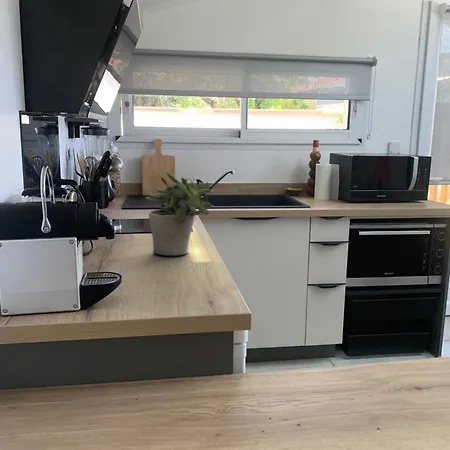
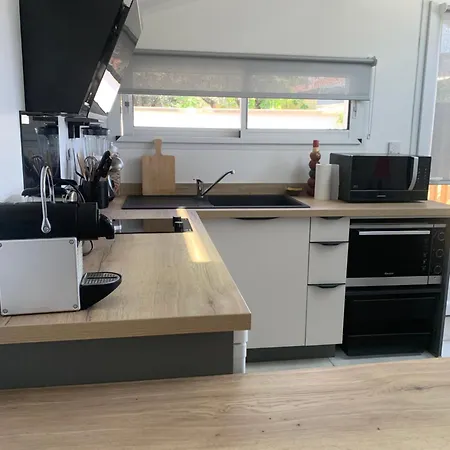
- potted plant [144,171,213,257]
